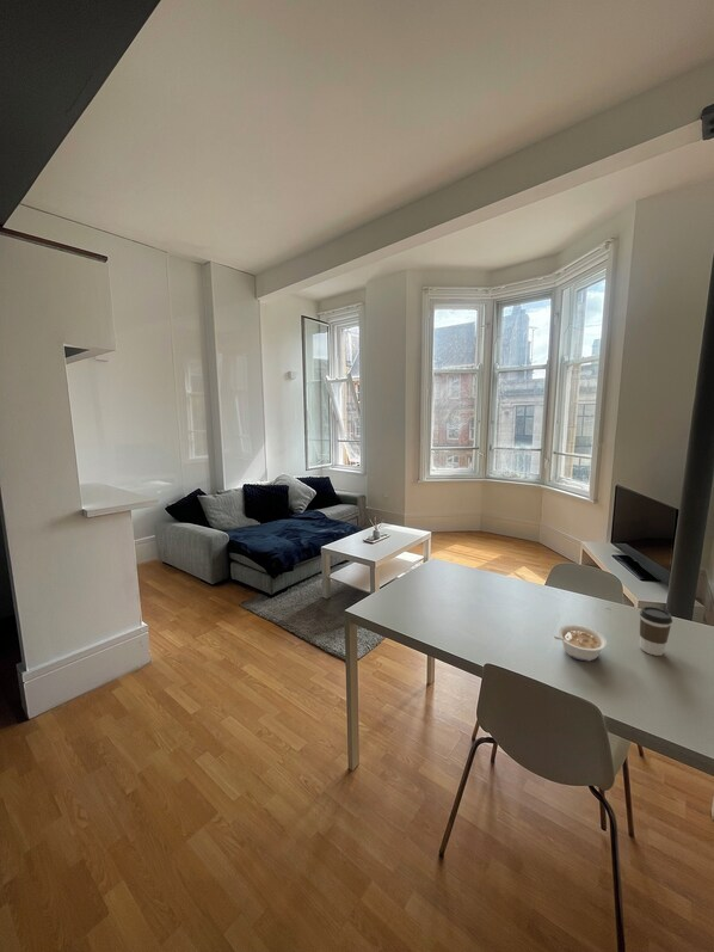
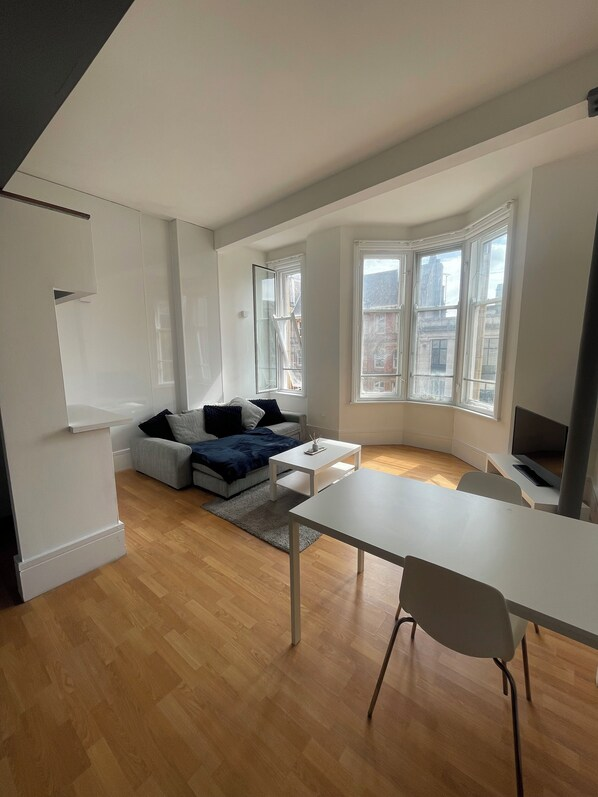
- coffee cup [639,606,673,657]
- legume [553,624,608,662]
